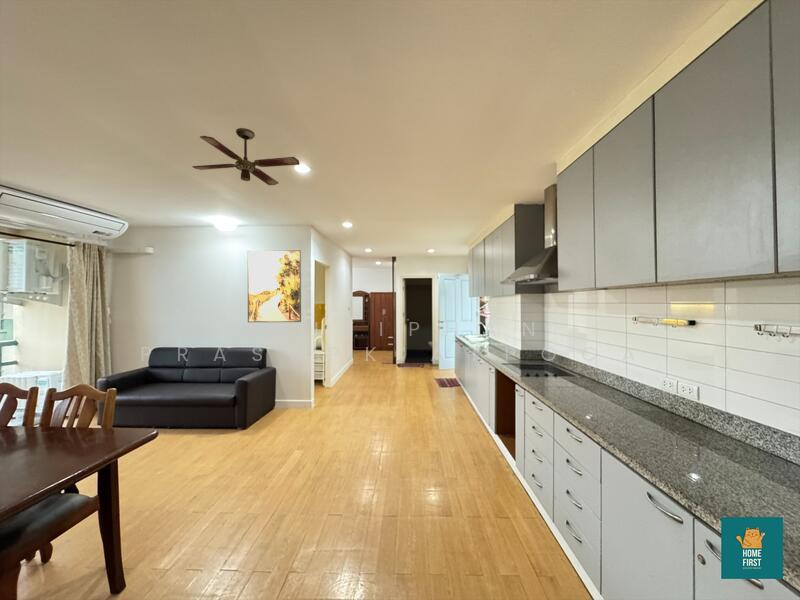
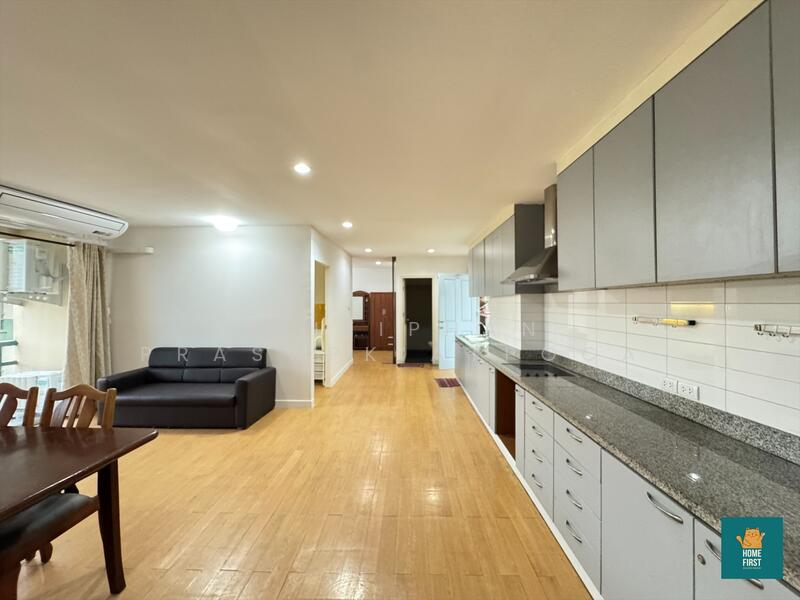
- ceiling fan [191,127,300,186]
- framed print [247,249,302,323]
